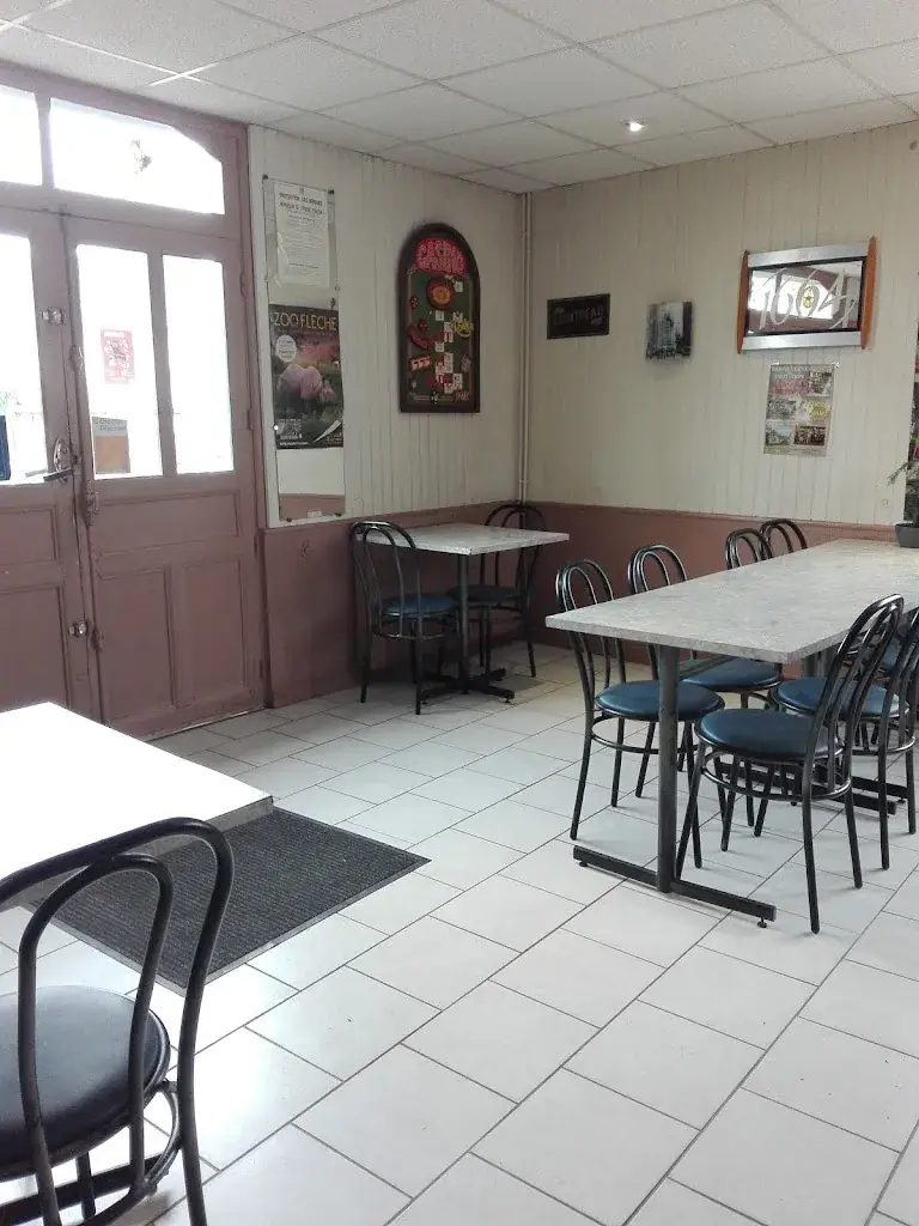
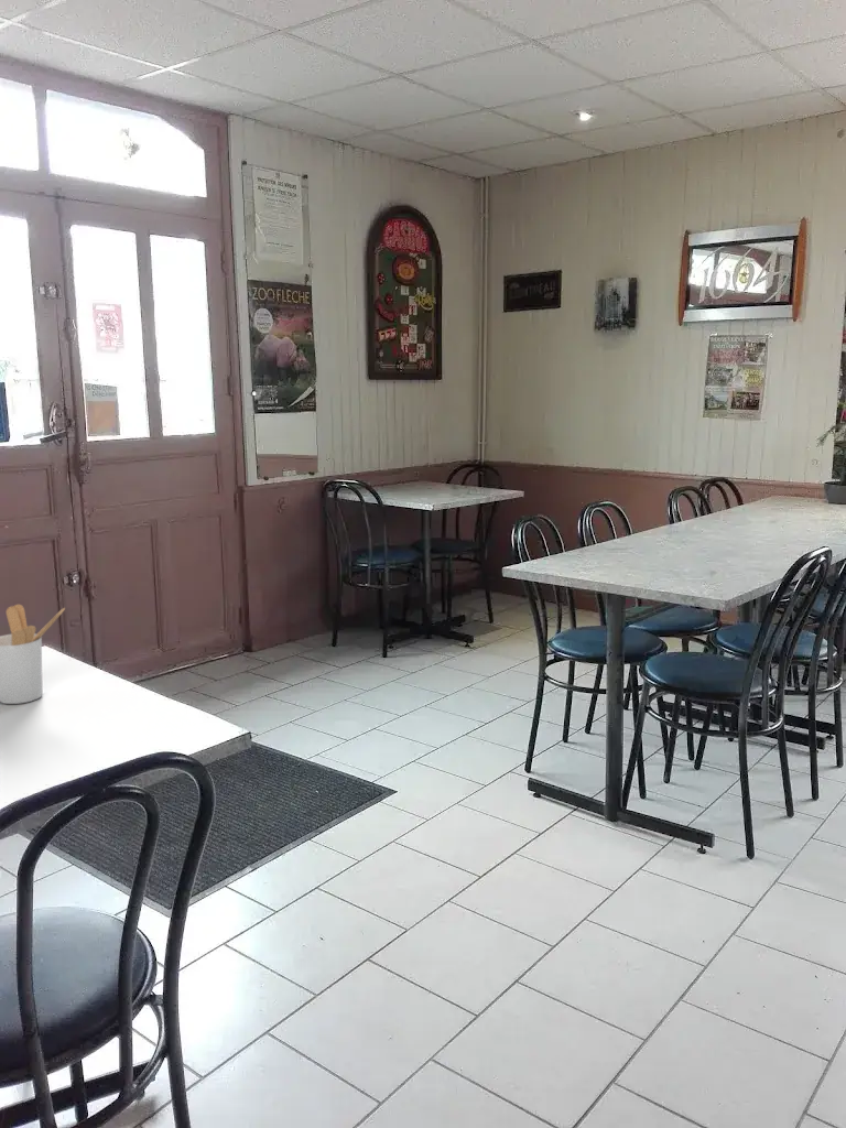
+ utensil holder [0,604,66,705]
